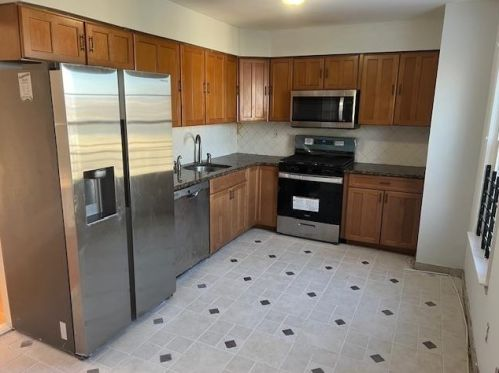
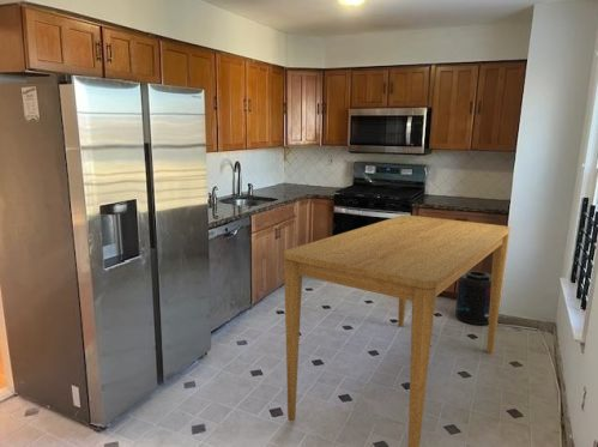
+ dining table [283,213,512,447]
+ supplement container [454,270,491,326]
